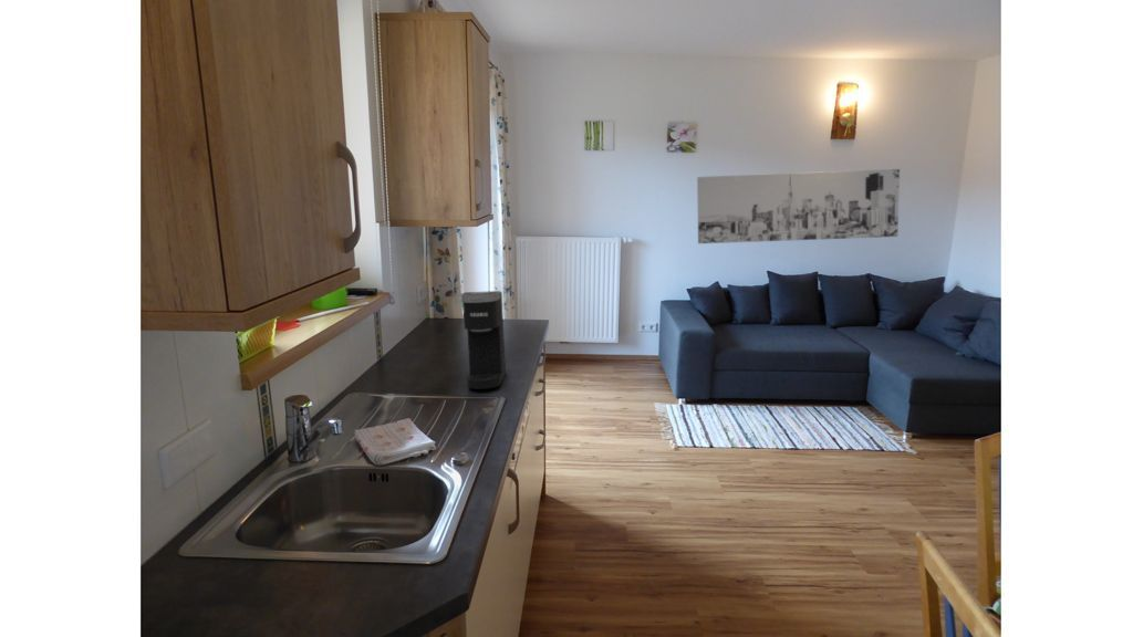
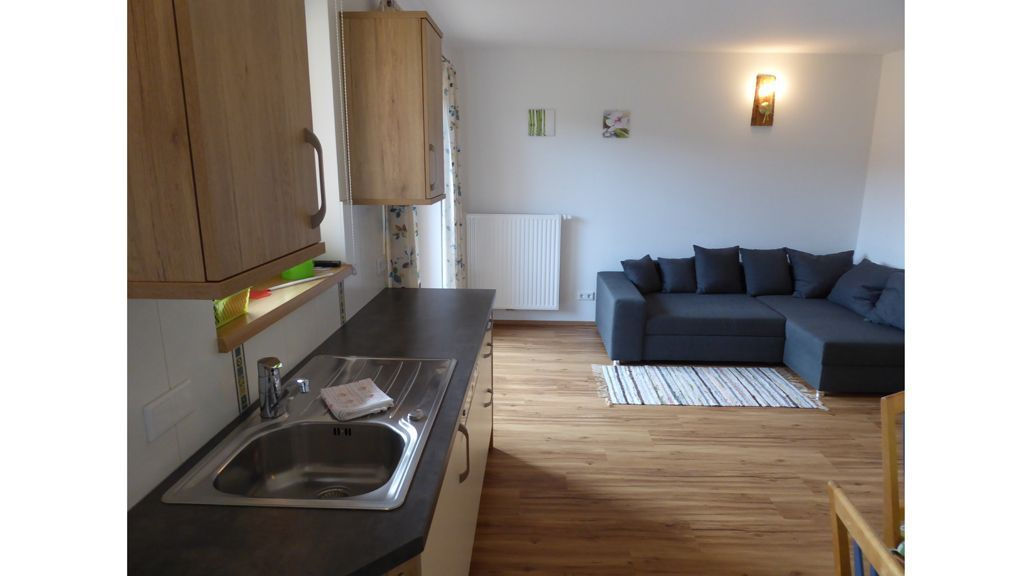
- wall art [696,168,901,244]
- coffee maker [460,290,507,390]
